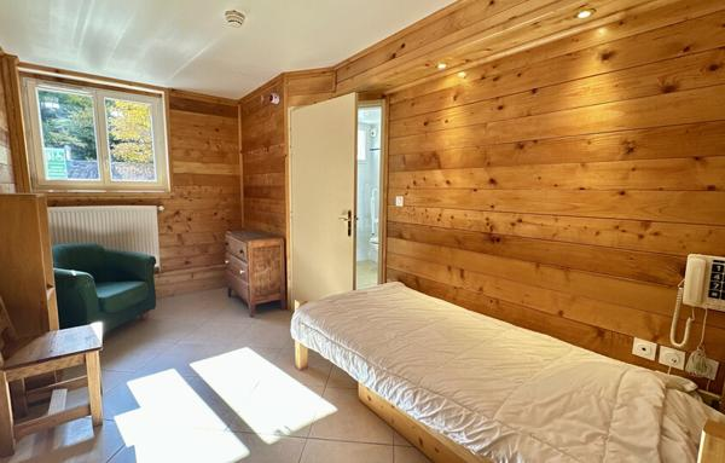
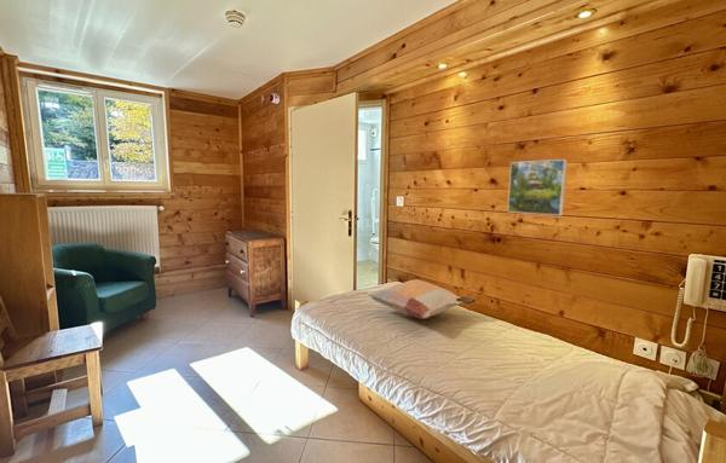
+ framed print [506,158,569,216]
+ decorative pillow [368,278,477,320]
